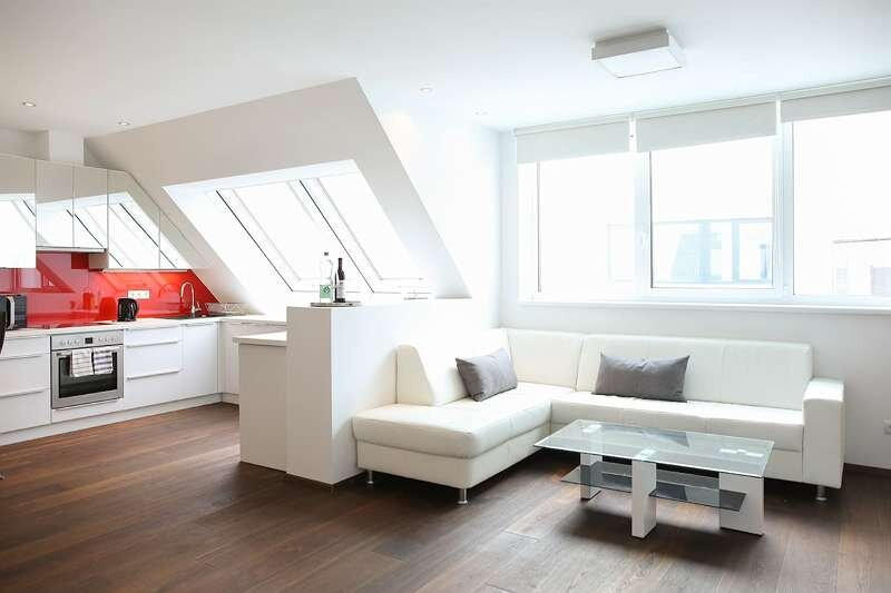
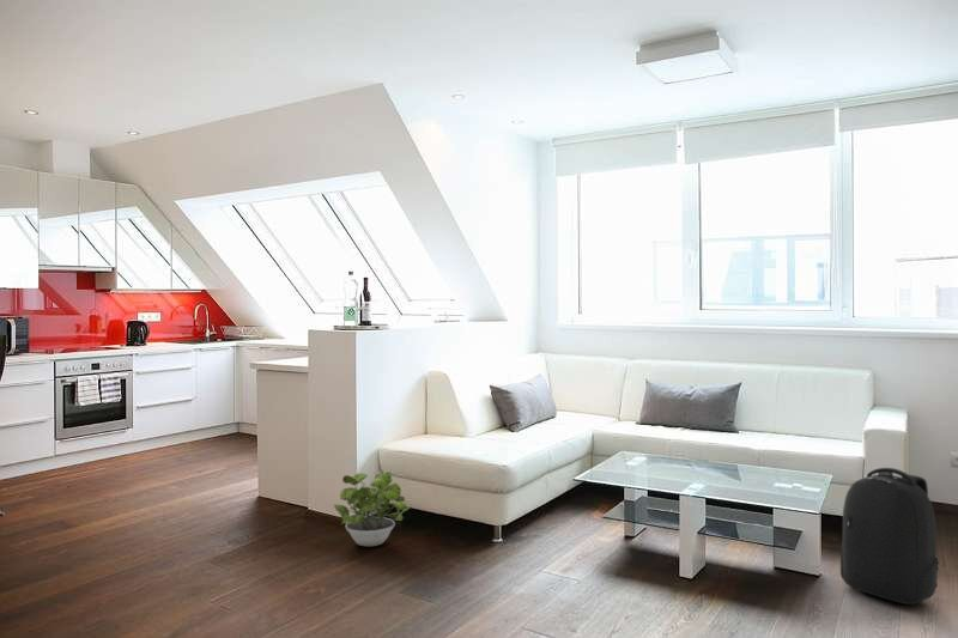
+ potted plant [333,470,412,547]
+ backpack [839,467,940,606]
